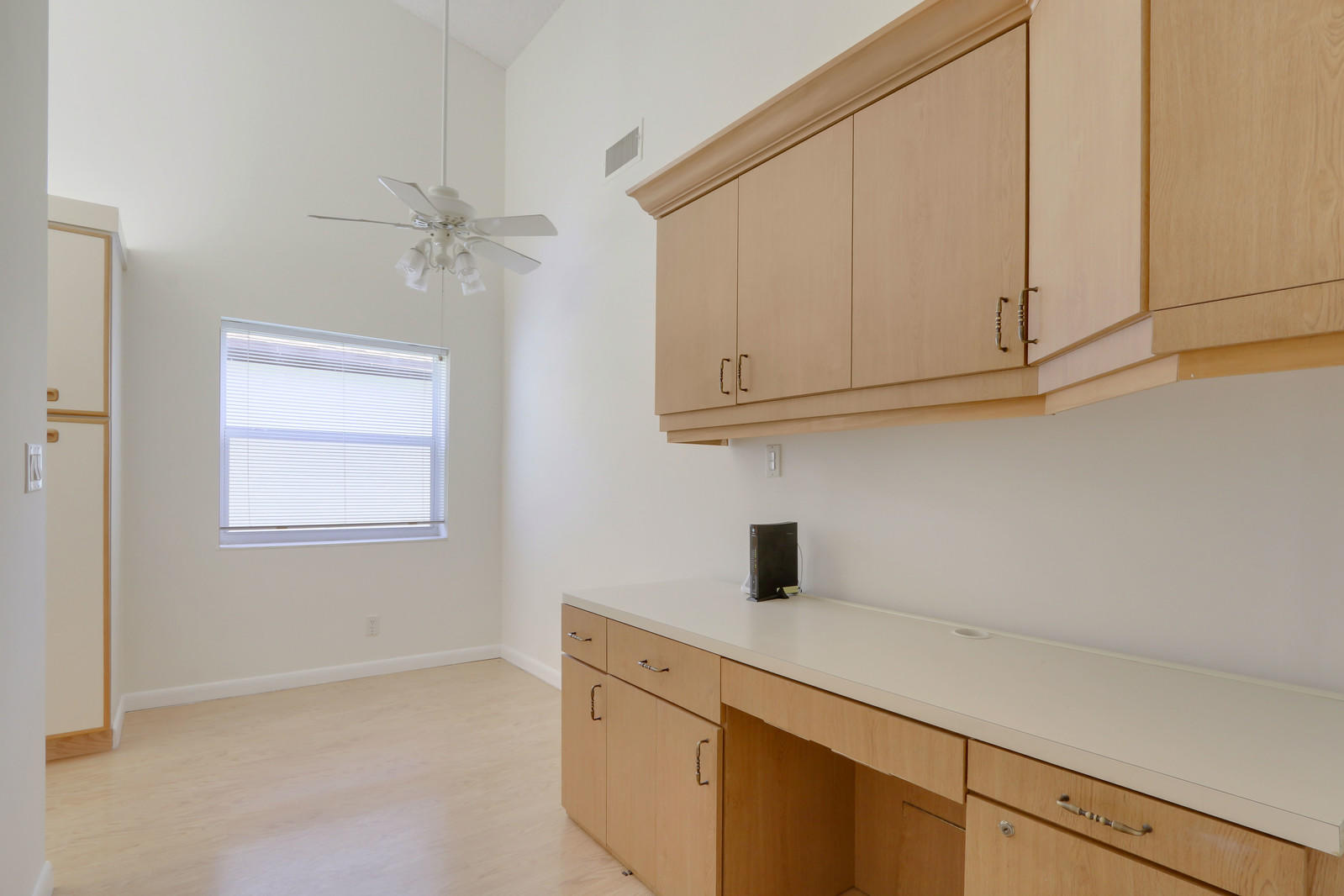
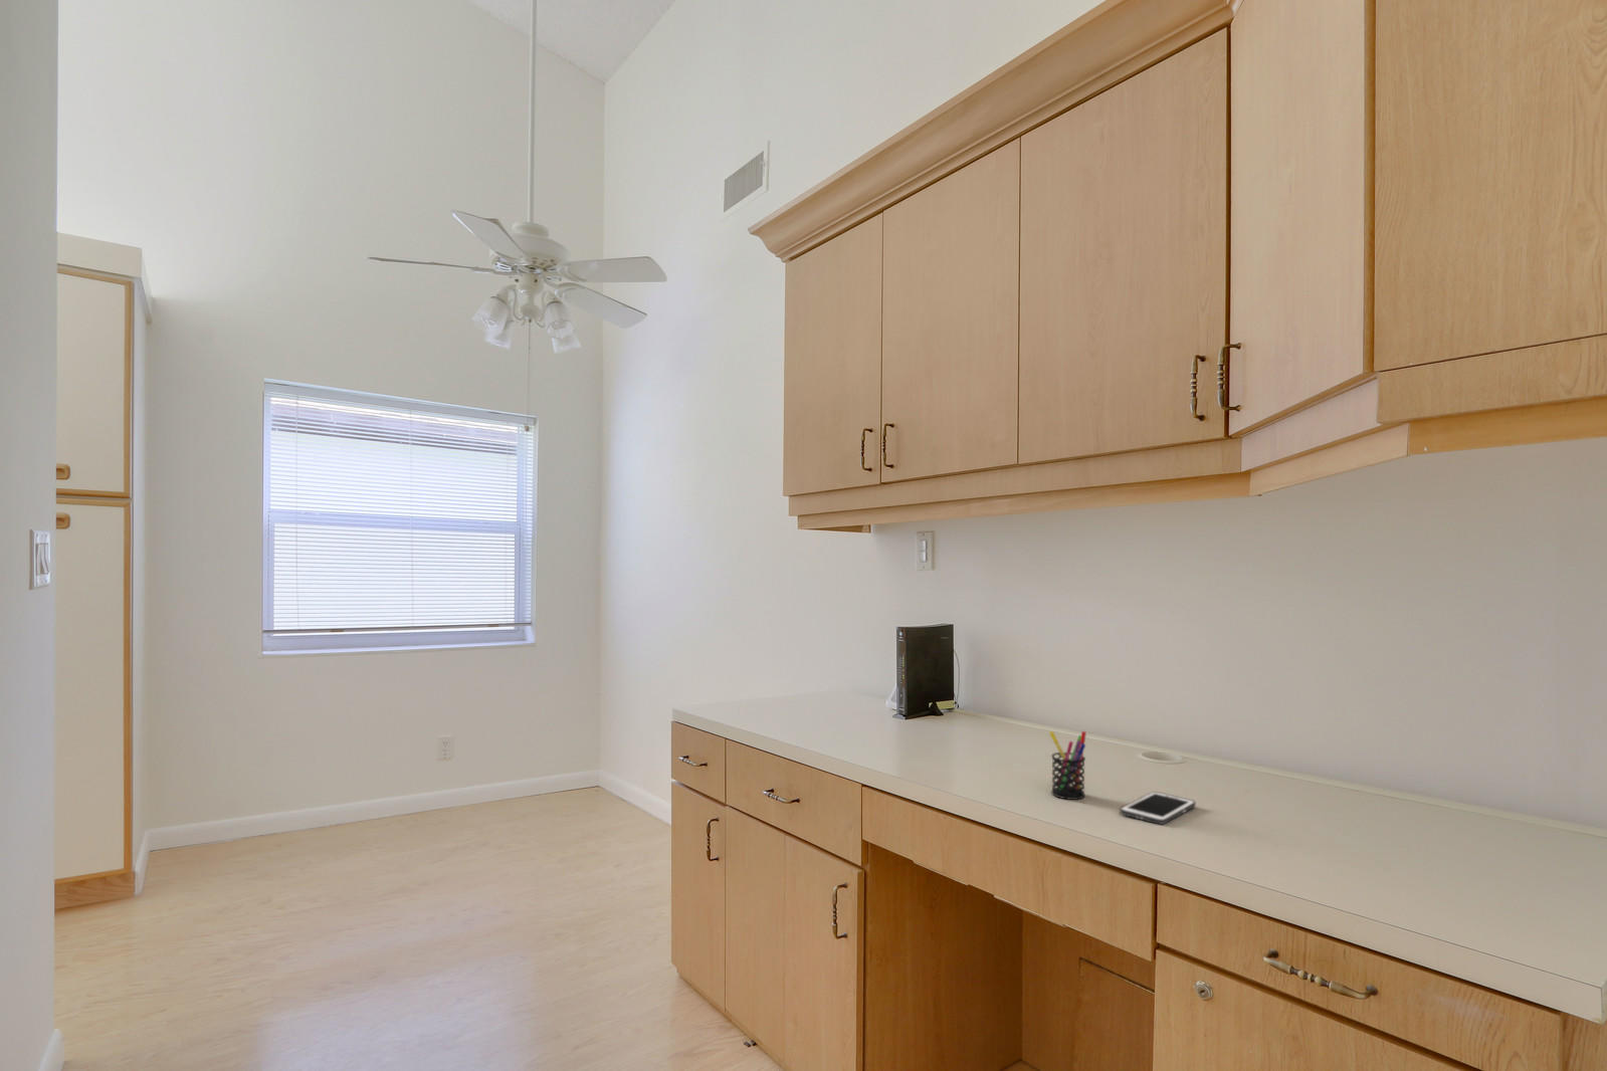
+ cell phone [1119,790,1196,826]
+ pen holder [1049,730,1087,801]
